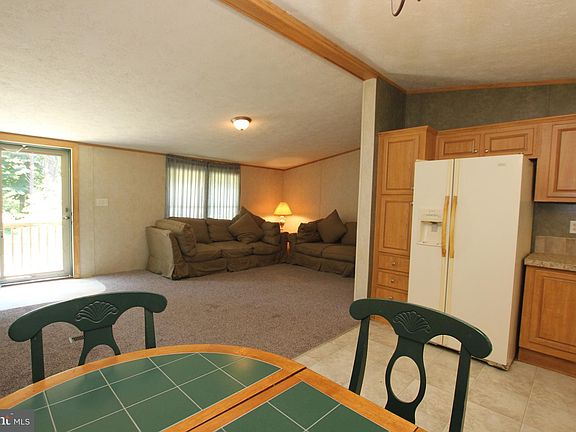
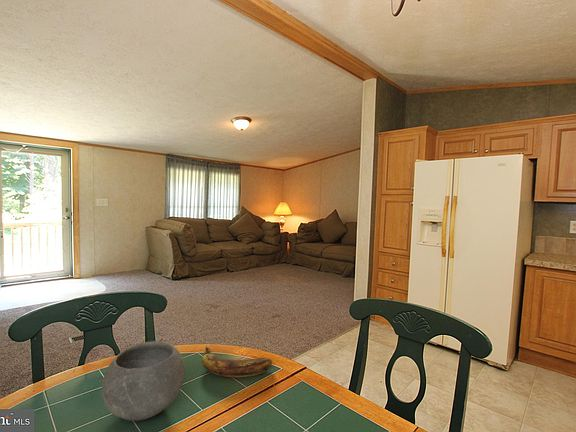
+ bowl [101,340,186,422]
+ banana [201,345,273,379]
